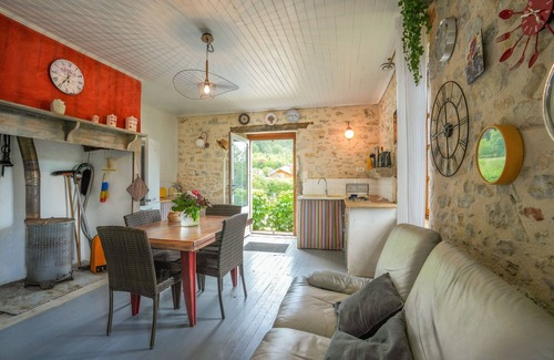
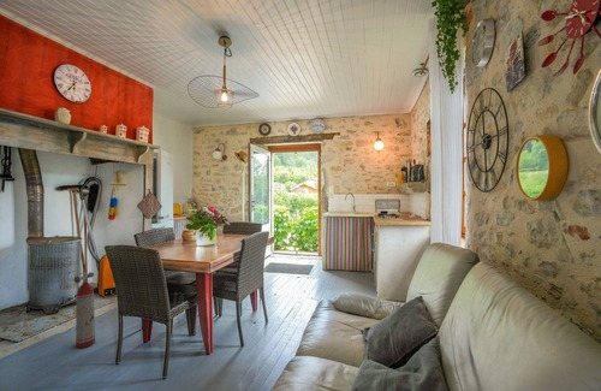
+ fire extinguisher [73,271,96,349]
